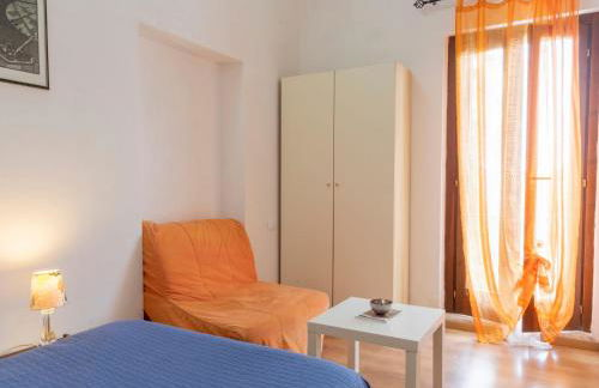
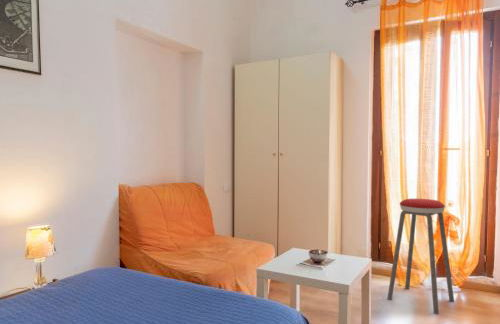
+ music stool [386,198,455,315]
